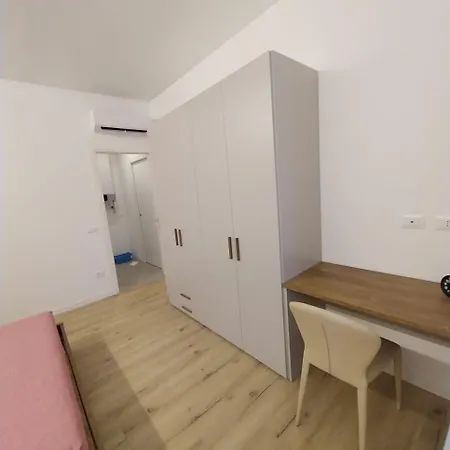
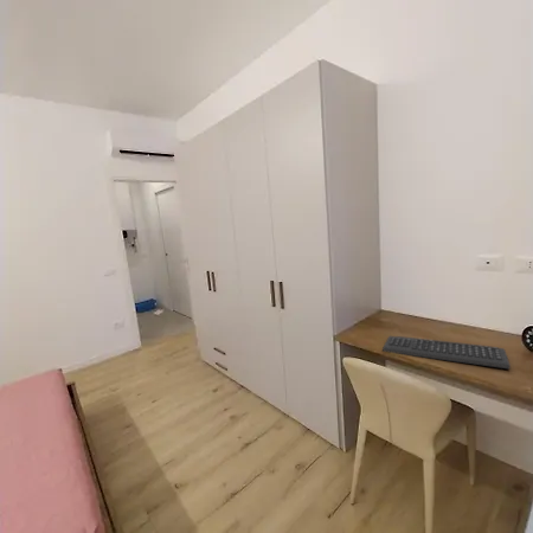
+ keyboard [381,335,512,371]
